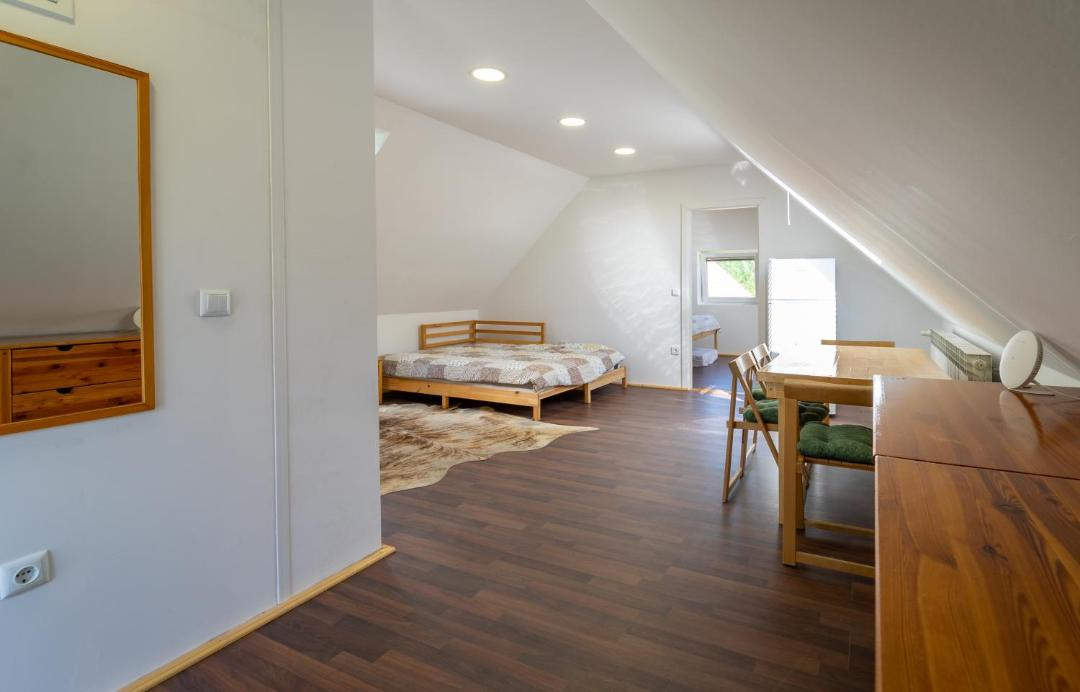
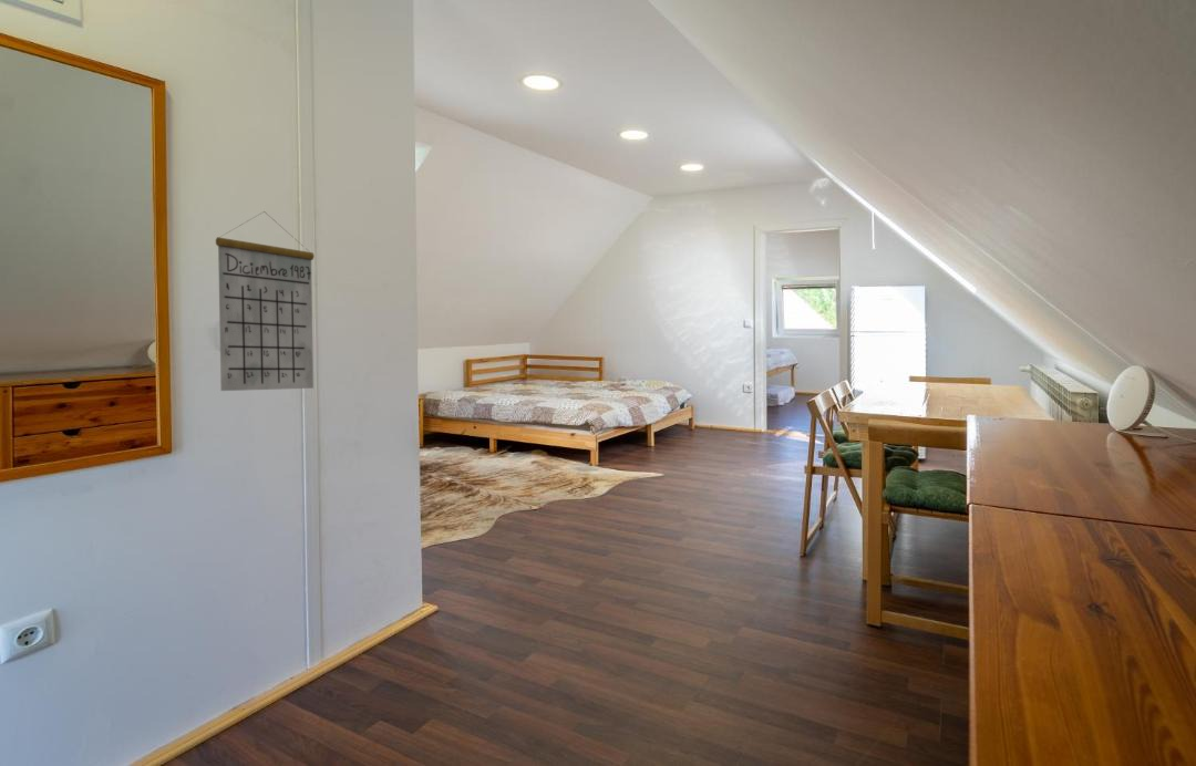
+ calendar [215,211,316,392]
